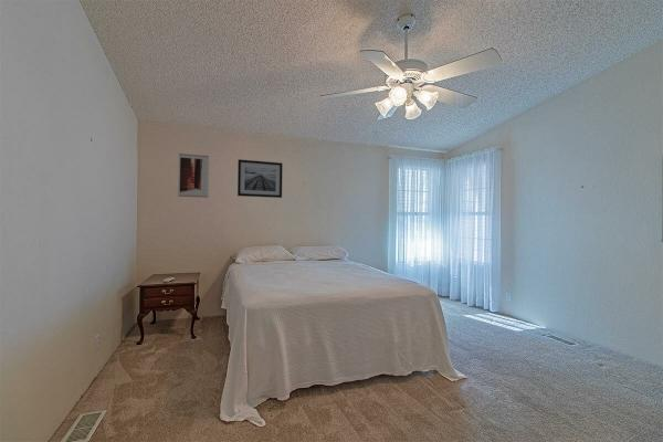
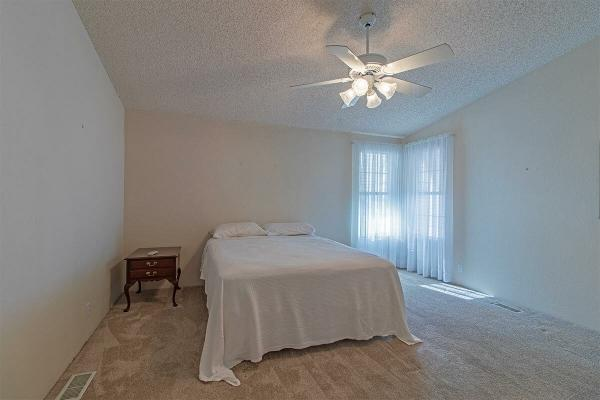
- wall art [177,152,210,199]
- wall art [236,158,284,199]
